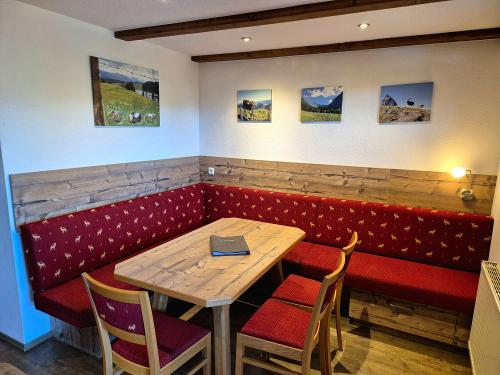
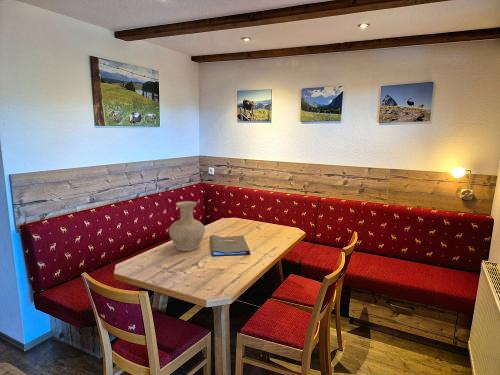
+ vase [168,200,206,252]
